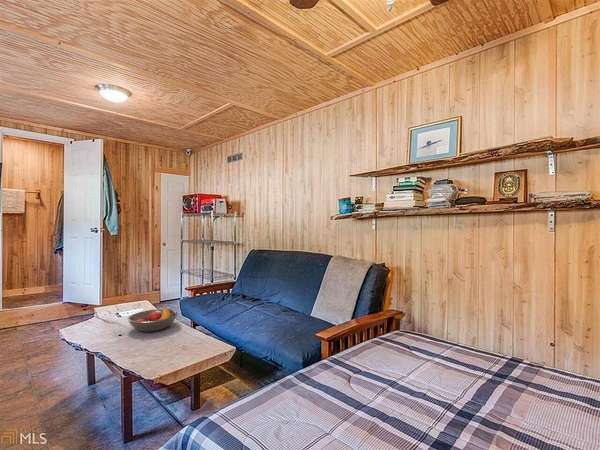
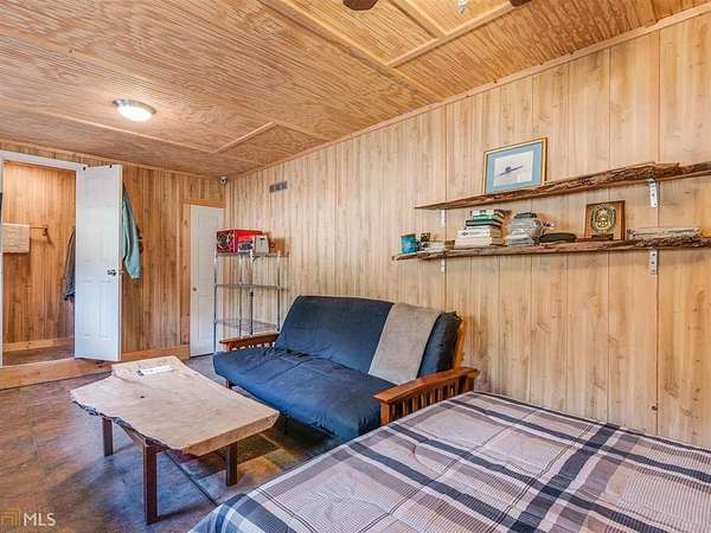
- fruit bowl [127,306,179,333]
